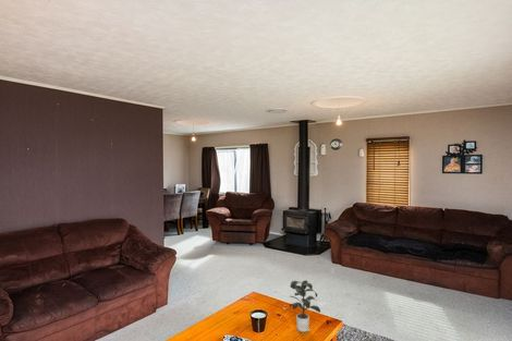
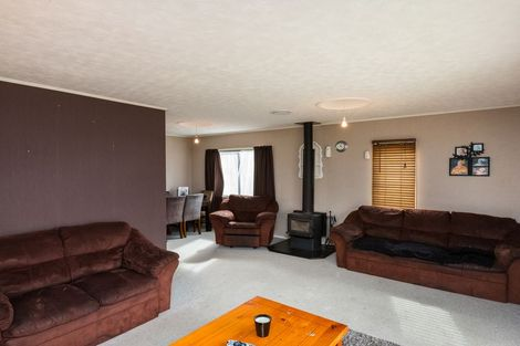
- potted plant [289,279,321,333]
